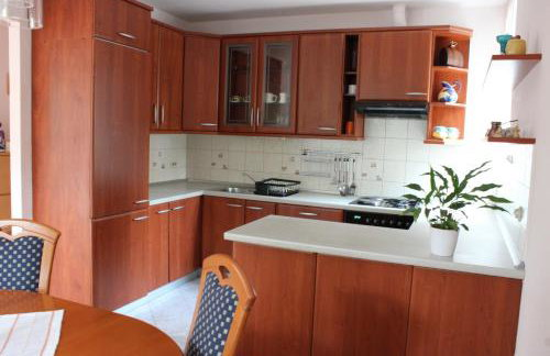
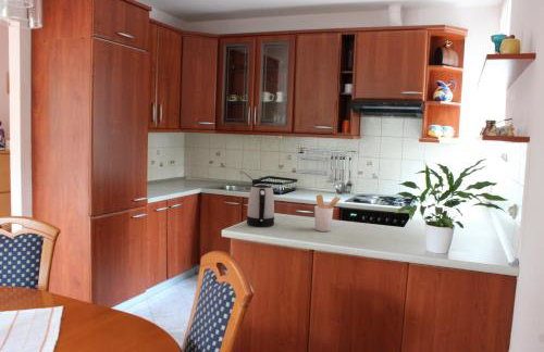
+ utensil holder [313,193,342,232]
+ kettle [246,183,275,227]
